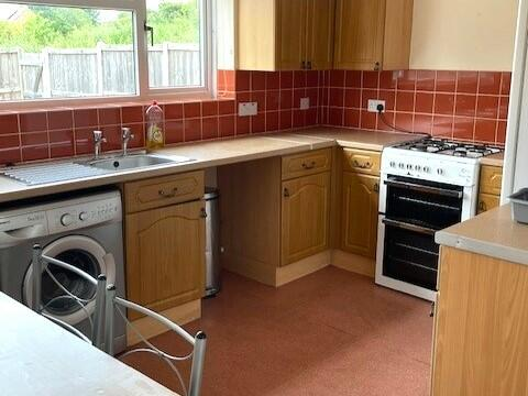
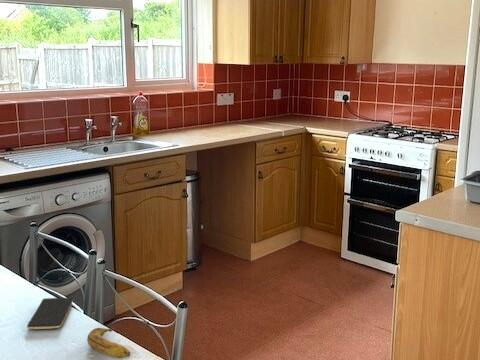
+ smartphone [26,297,74,330]
+ banana [86,327,131,359]
